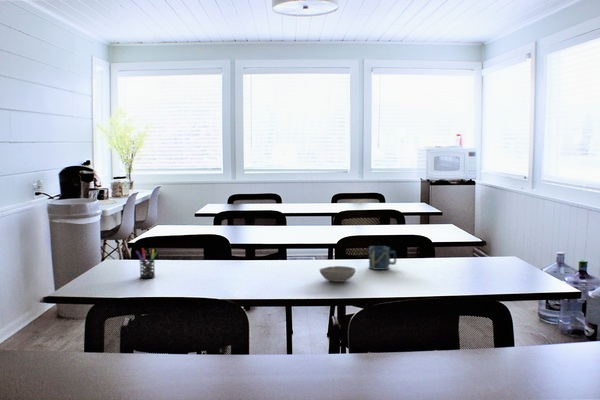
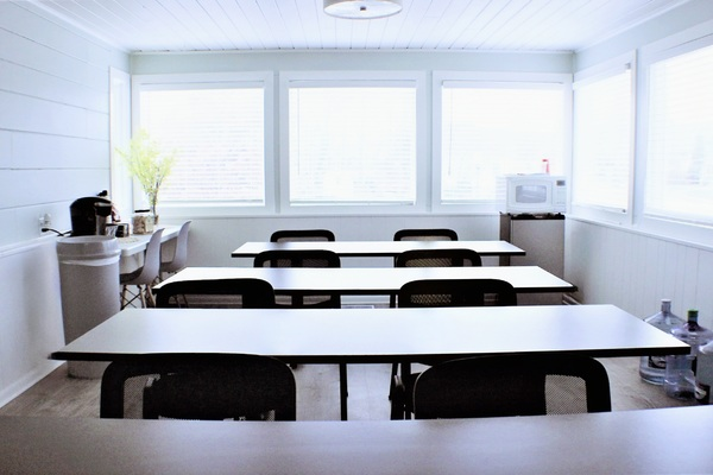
- pen holder [135,247,158,279]
- cup [368,245,397,271]
- bowl [319,265,357,283]
